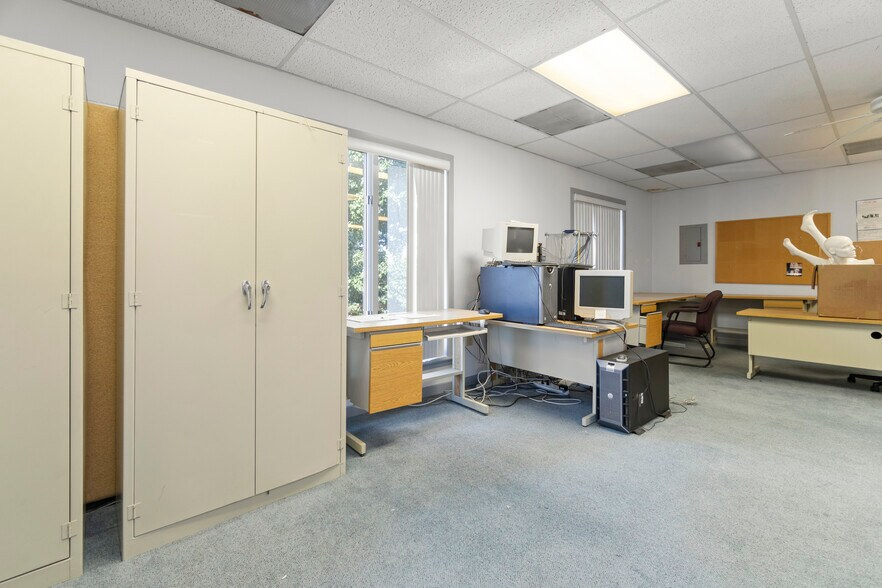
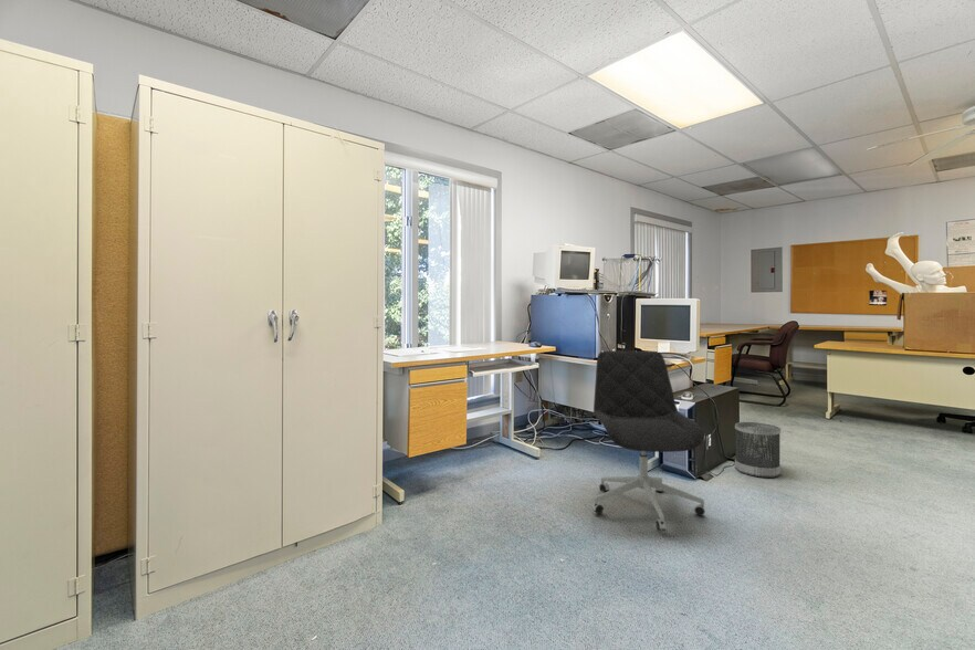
+ wastebasket [734,421,782,479]
+ office chair [591,350,706,532]
